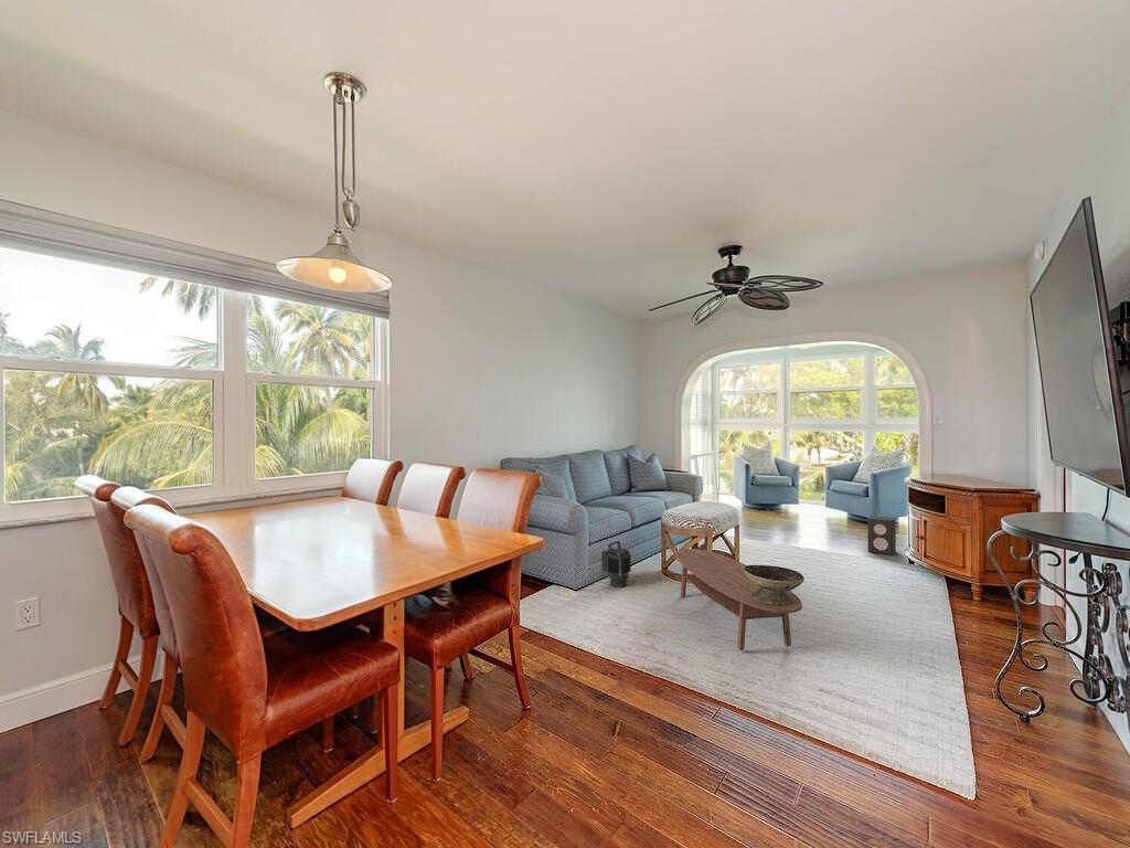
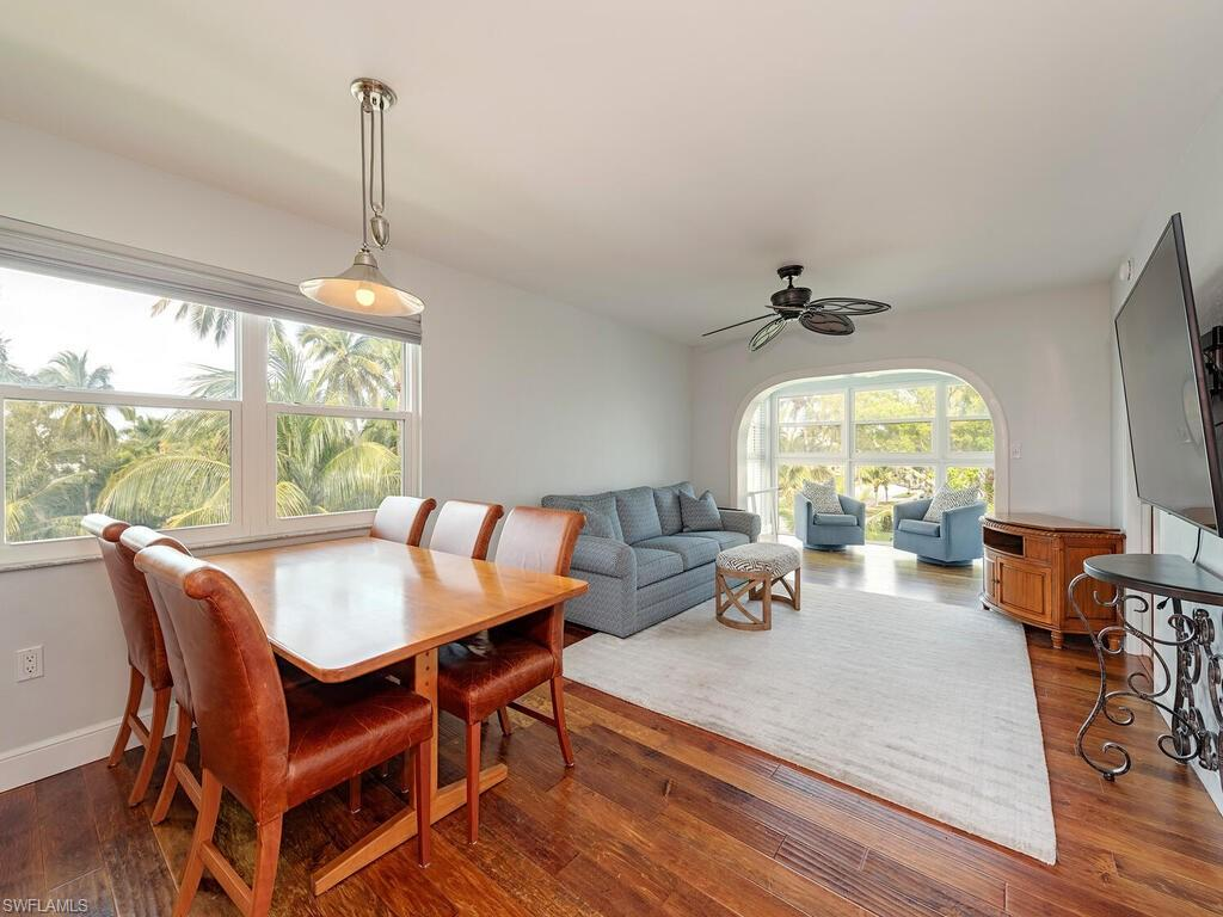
- lantern [600,540,632,589]
- coffee table [675,548,803,651]
- decorative bowl [744,564,806,605]
- speaker [866,515,897,555]
